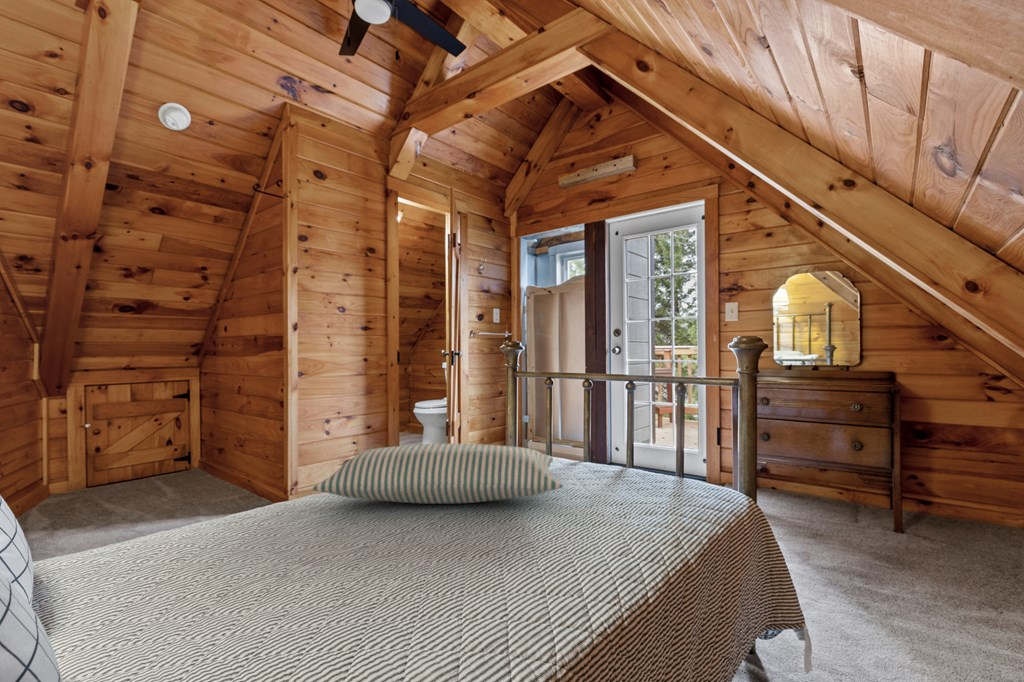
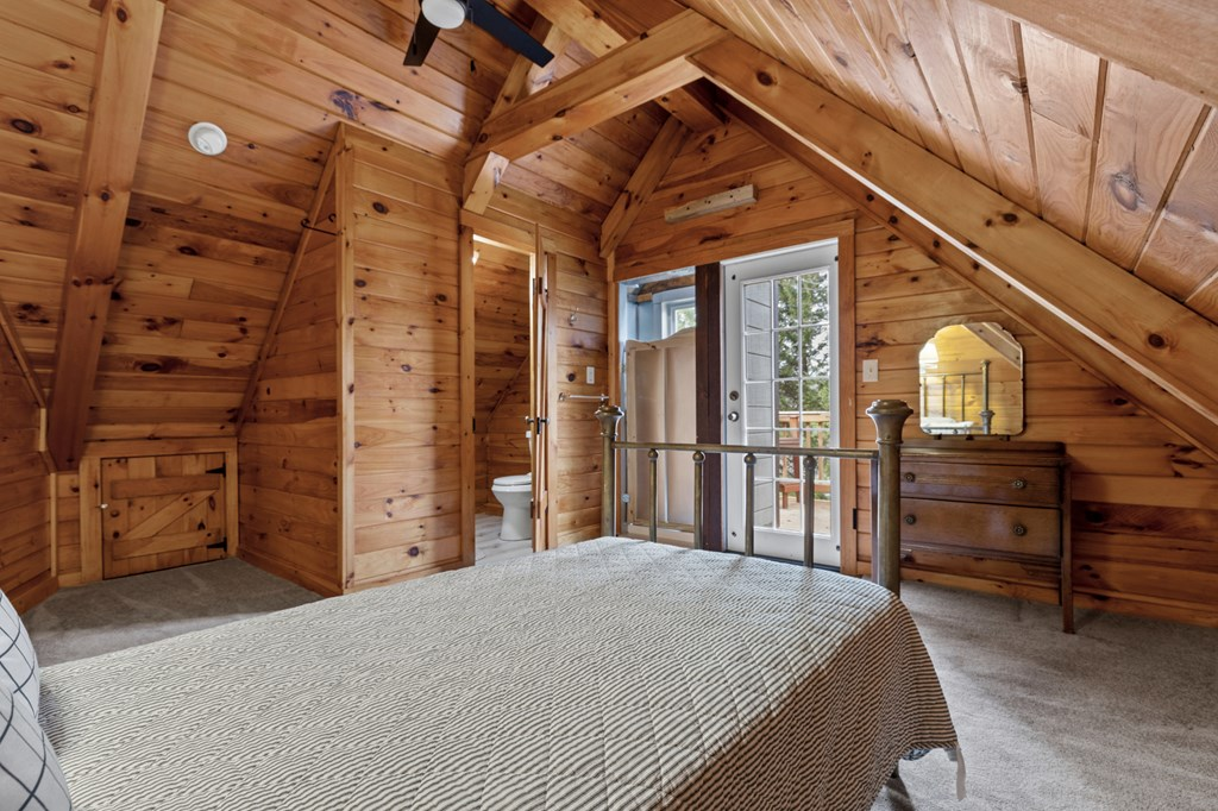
- pillow [312,443,563,505]
